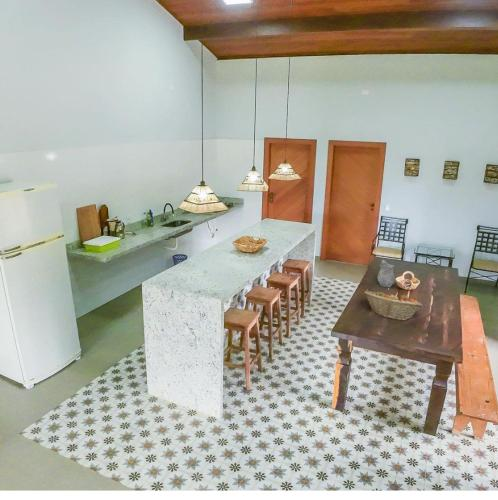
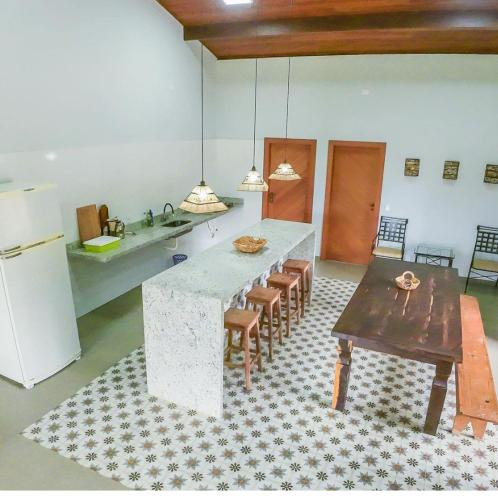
- pitcher [377,259,396,288]
- fruit basket [363,290,424,321]
